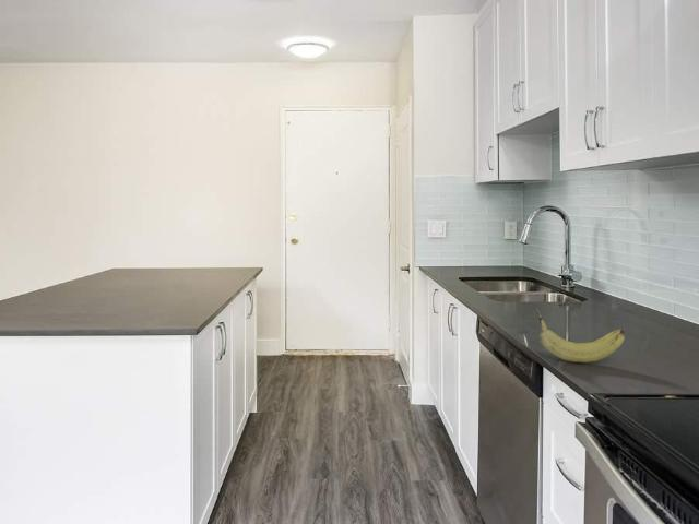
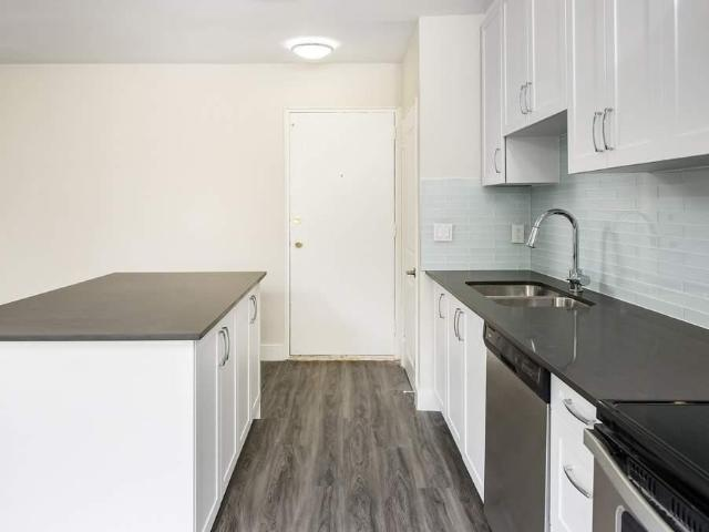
- fruit [535,307,626,364]
